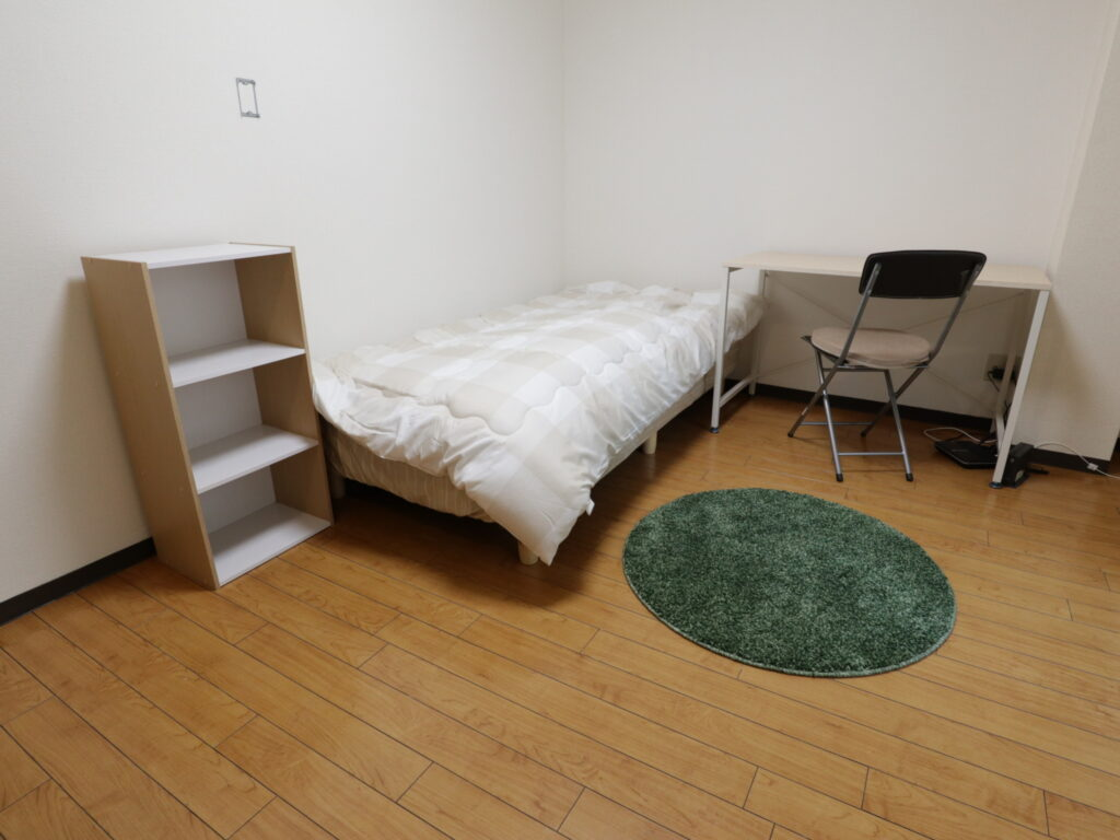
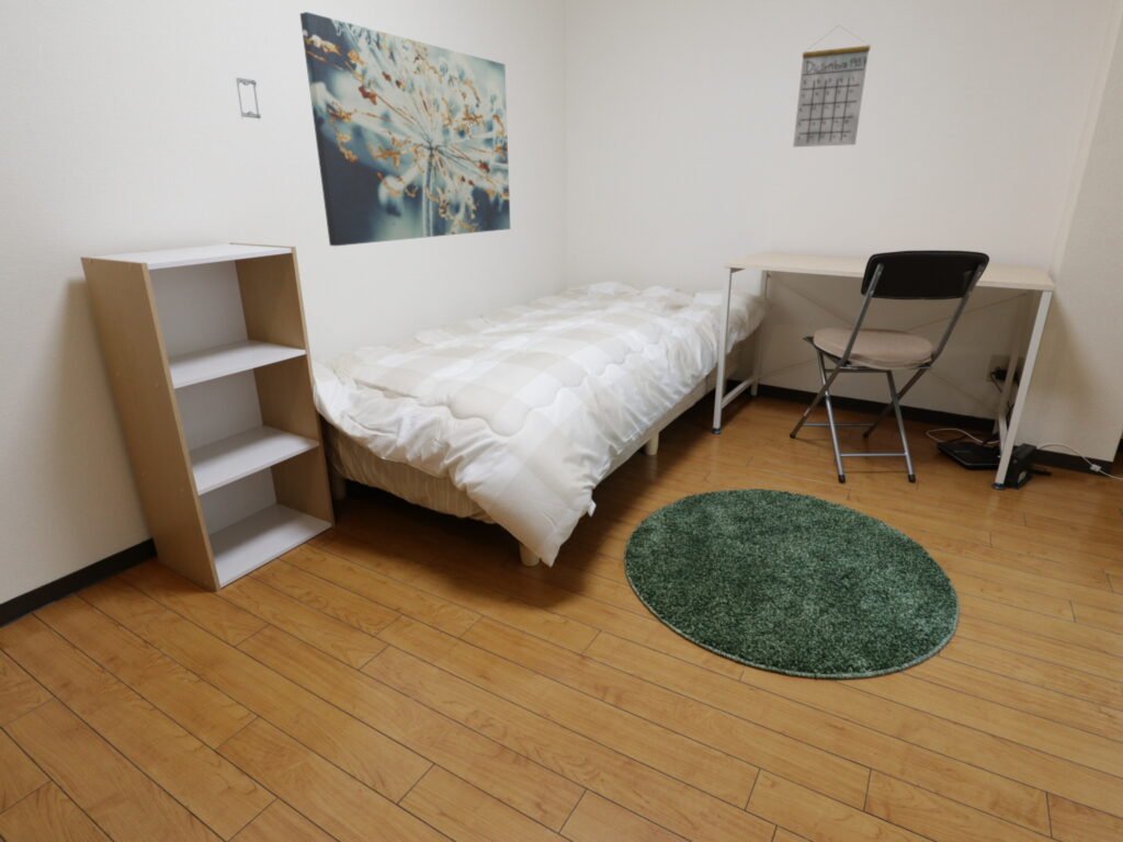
+ calendar [792,24,872,148]
+ wall art [298,11,511,247]
